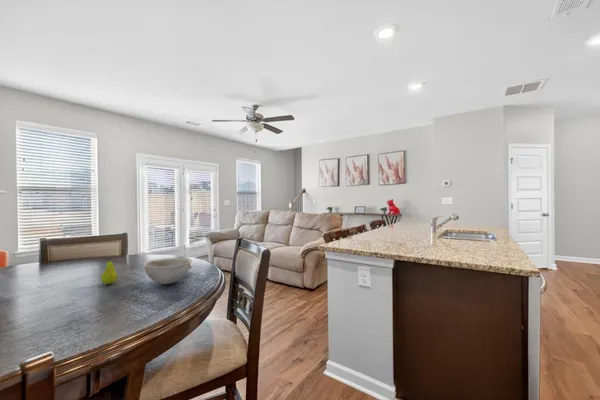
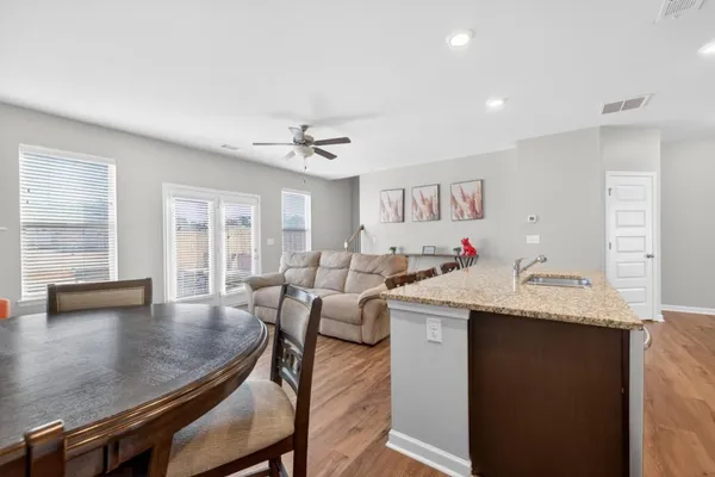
- fruit [100,257,119,285]
- bowl [142,257,194,285]
